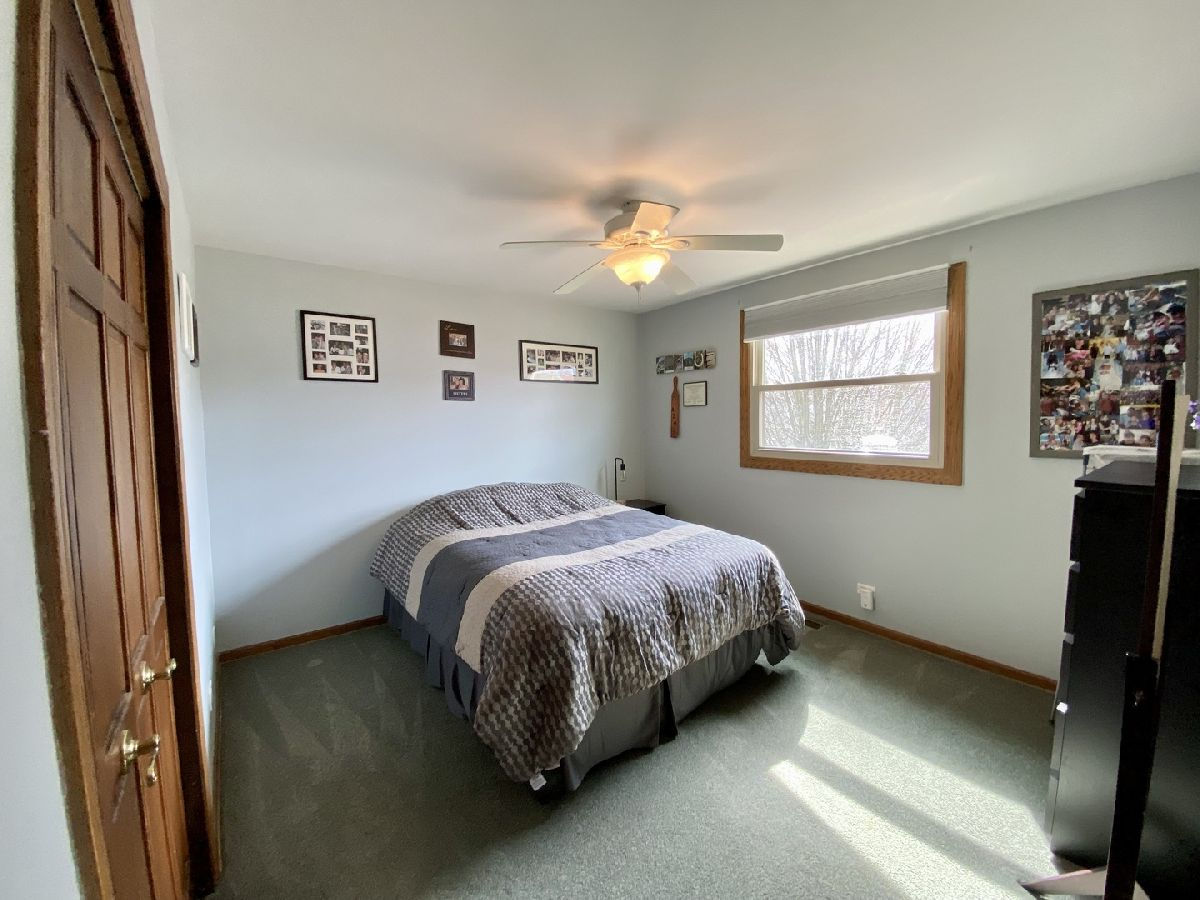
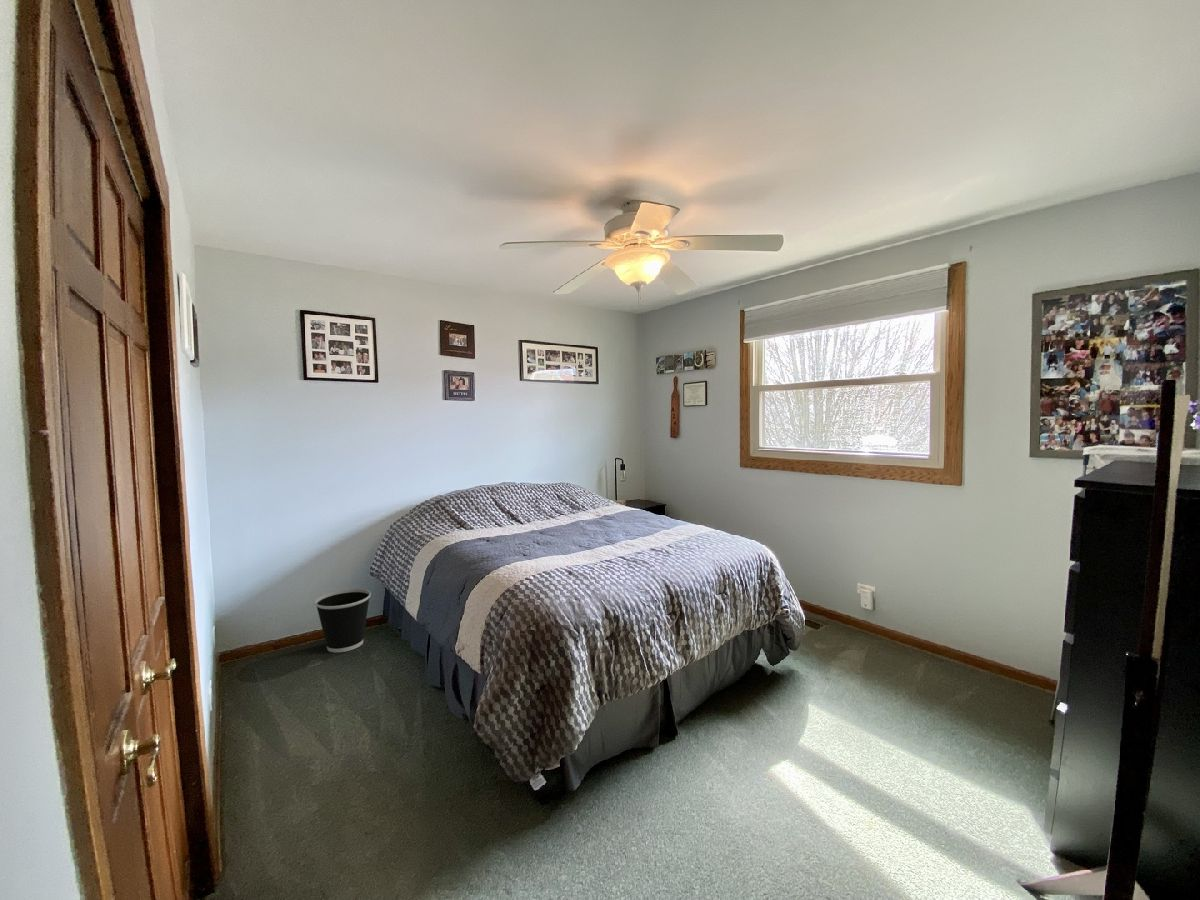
+ wastebasket [314,588,372,653]
